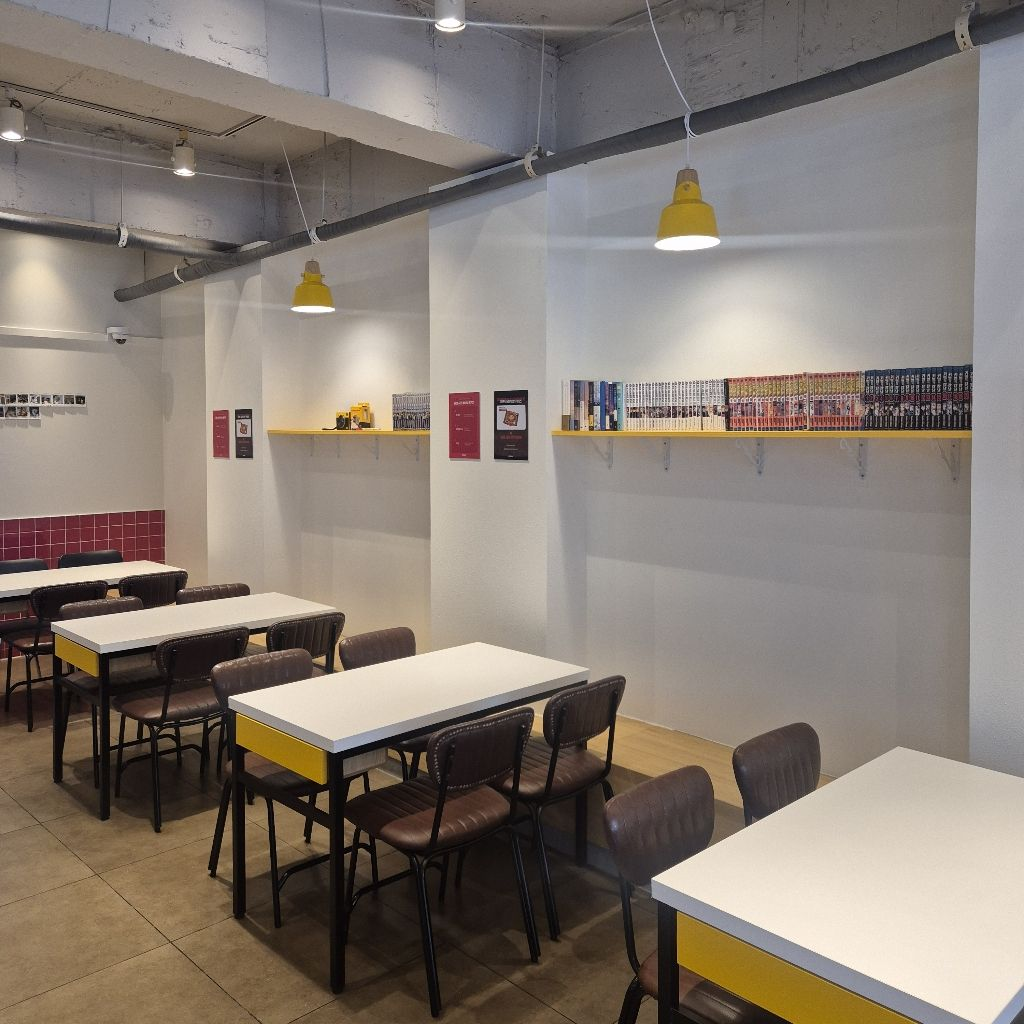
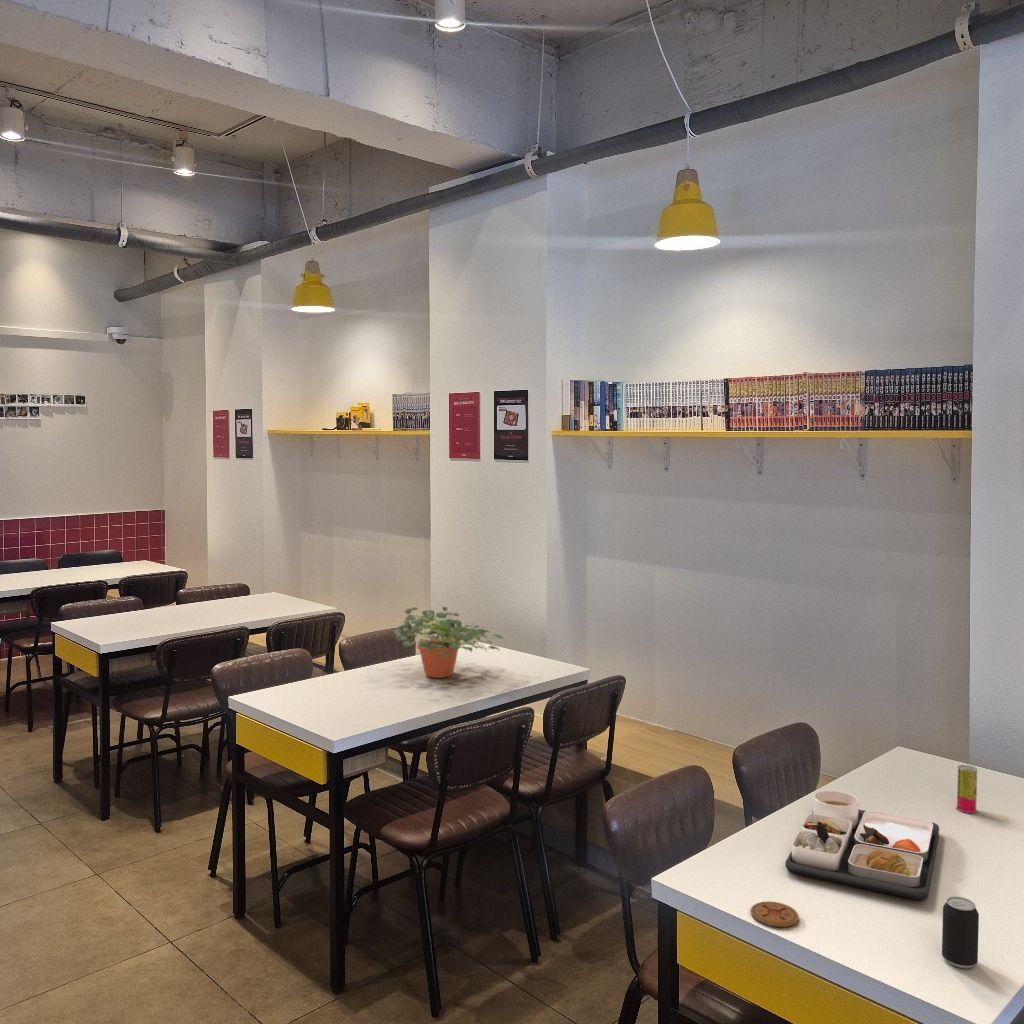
+ food tray [784,790,940,901]
+ beverage can [955,764,979,814]
+ beverage can [941,896,980,969]
+ potted plant [393,606,504,679]
+ coaster [750,901,800,928]
